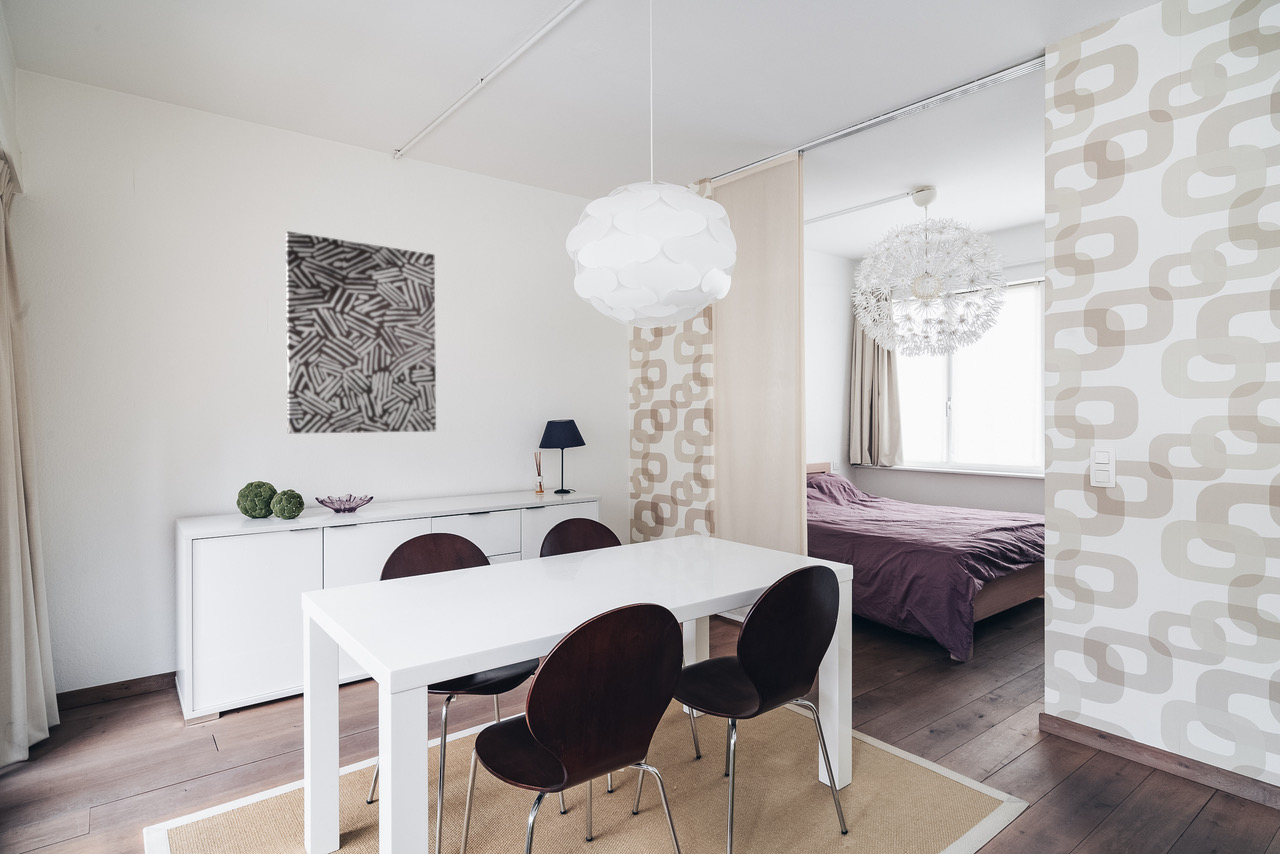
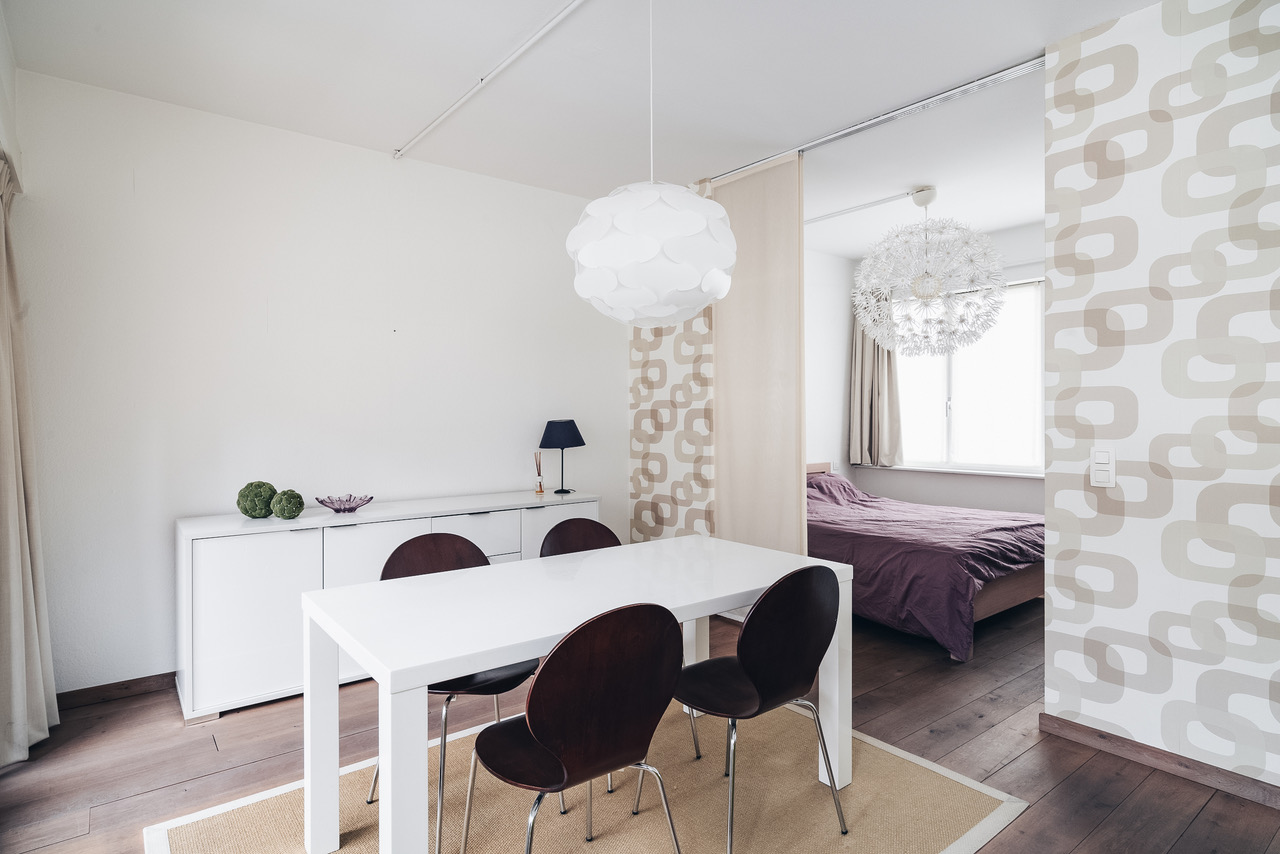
- wall art [285,230,437,435]
